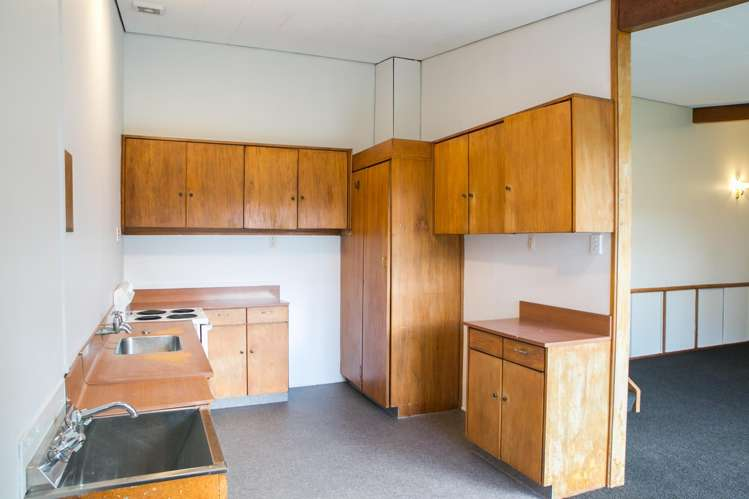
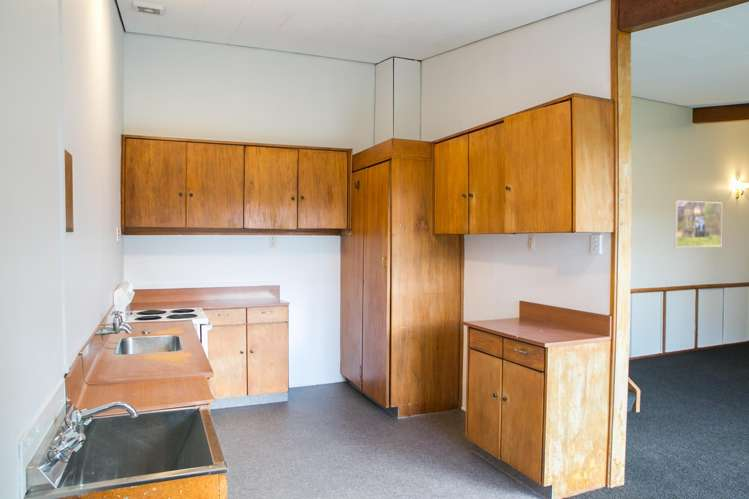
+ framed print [674,200,723,248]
